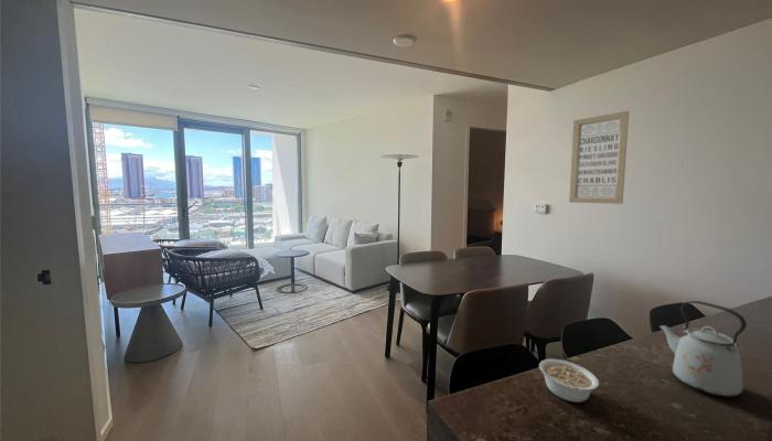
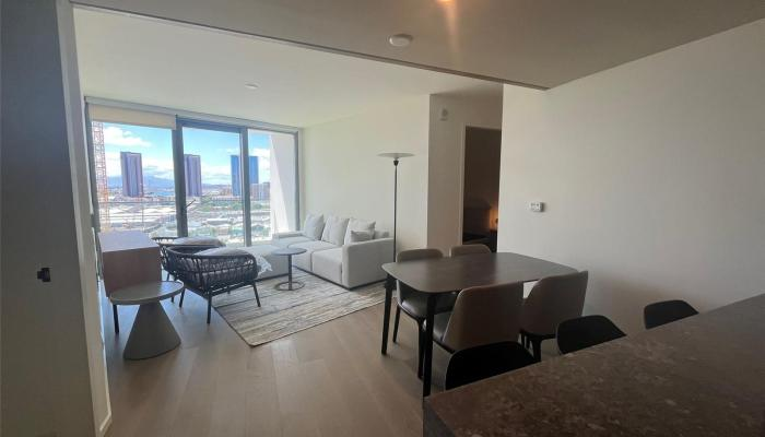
- wall art [568,110,630,205]
- legume [538,358,600,404]
- kettle [658,300,748,398]
